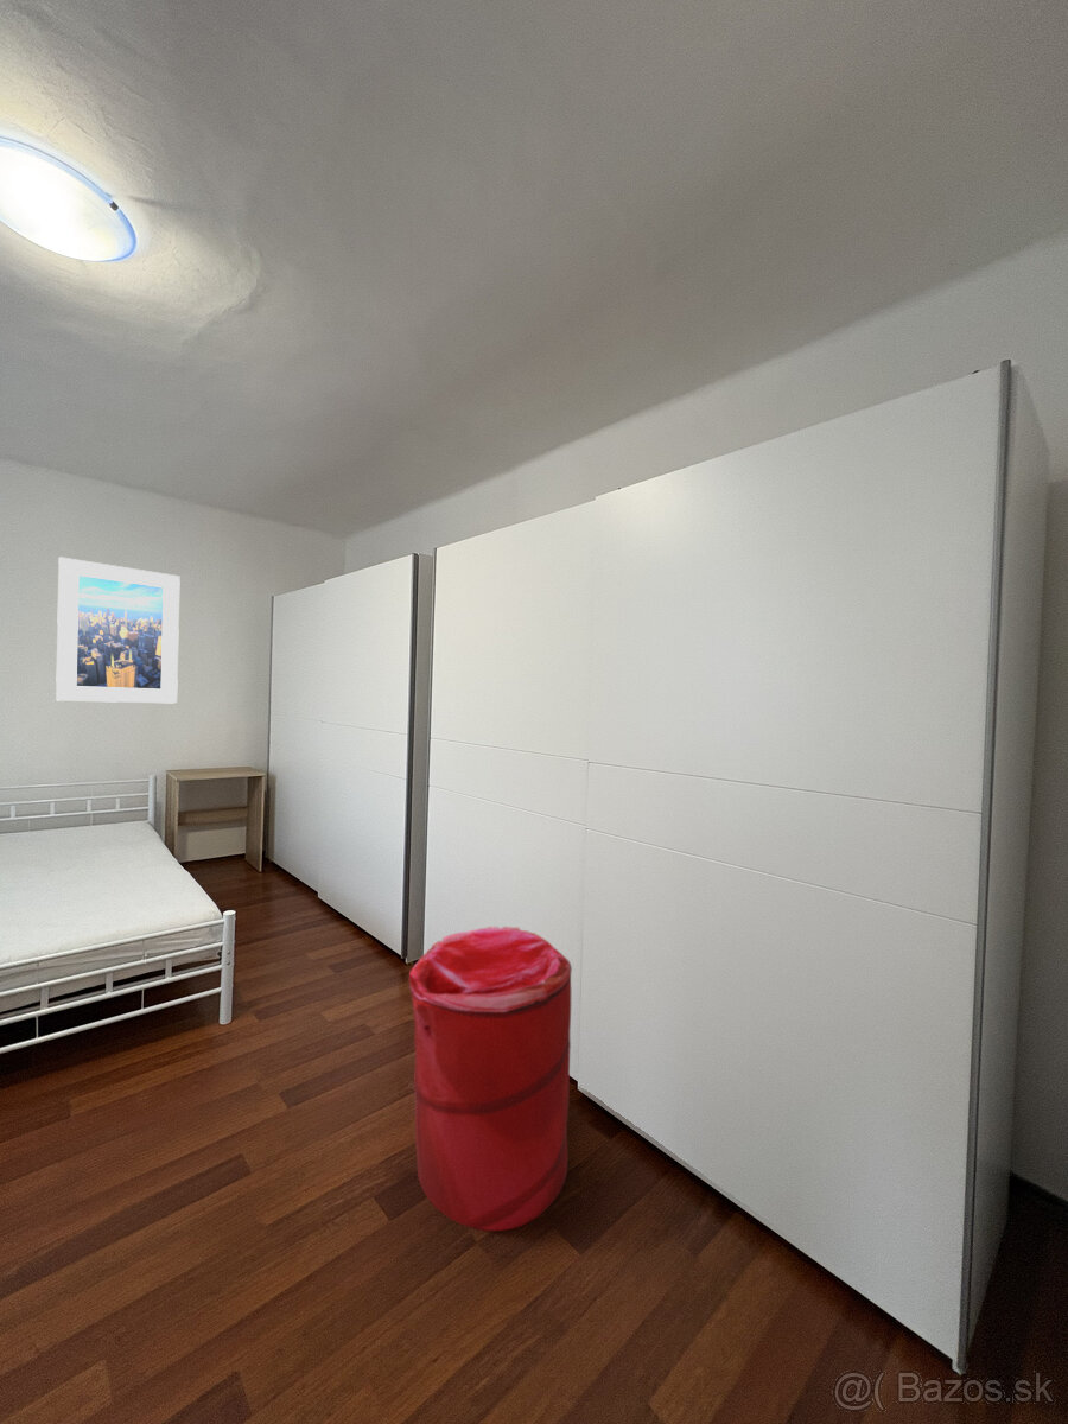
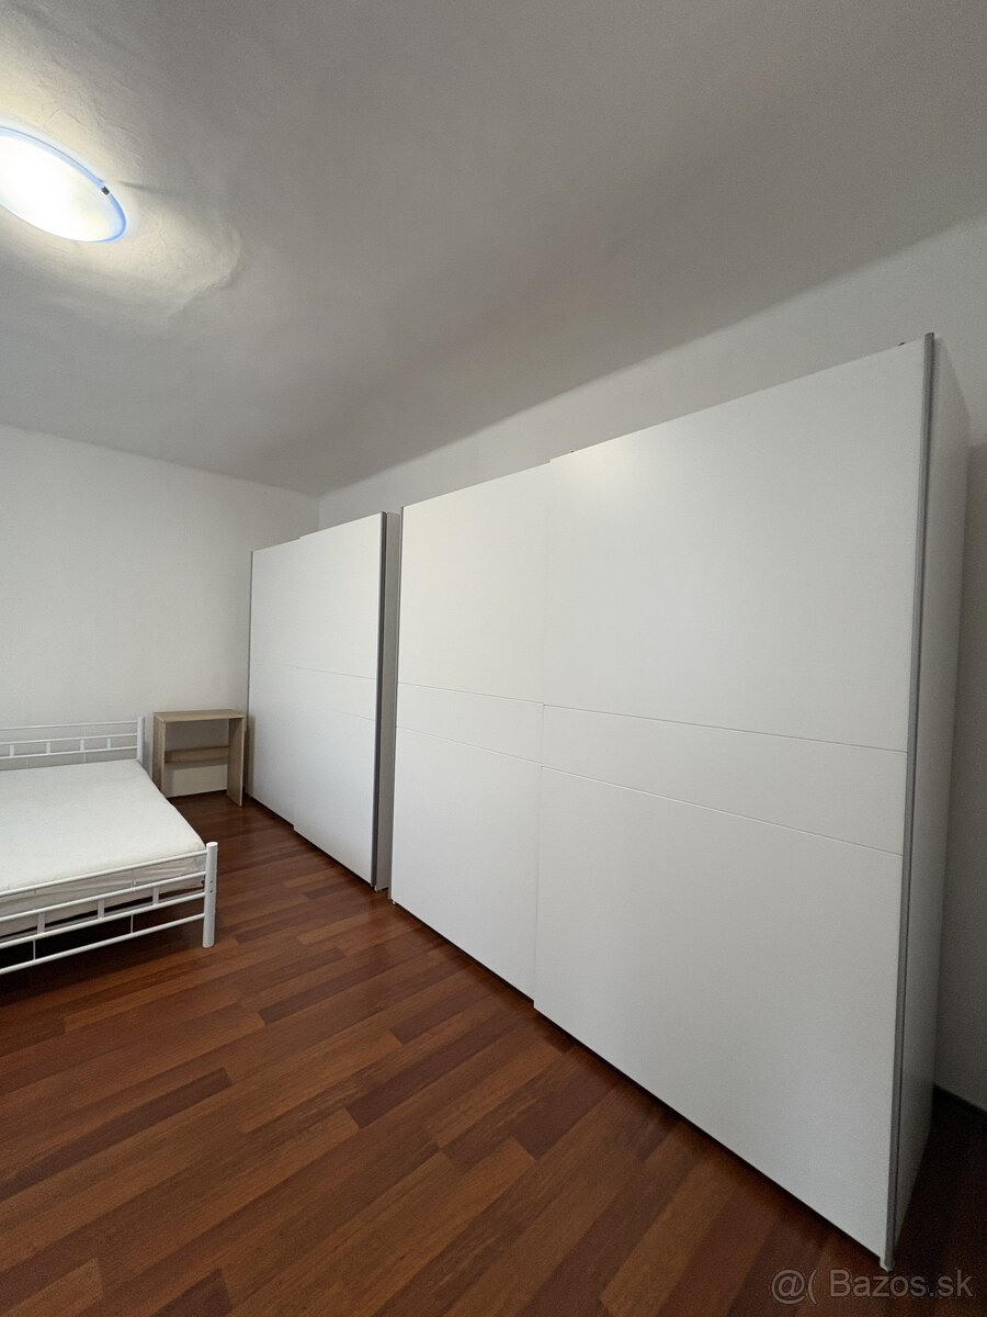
- laundry hamper [408,926,573,1232]
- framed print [55,555,182,705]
